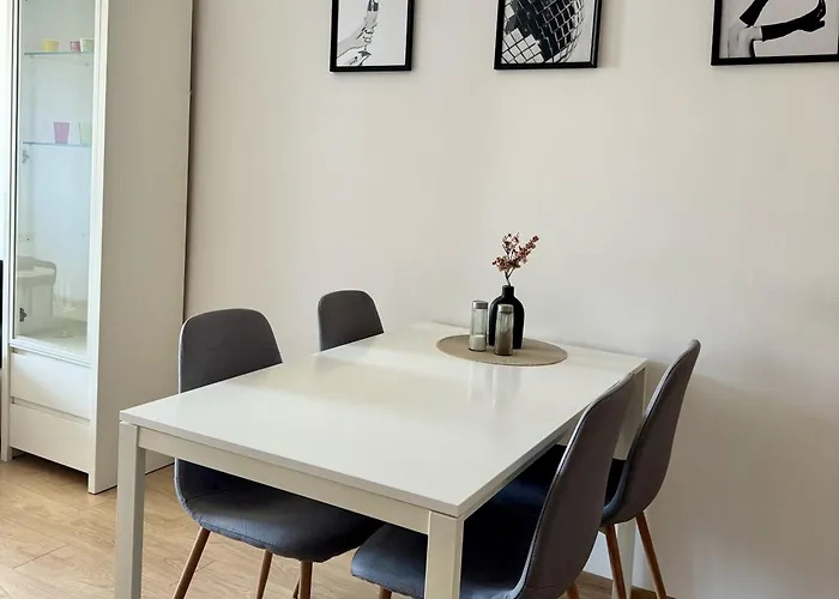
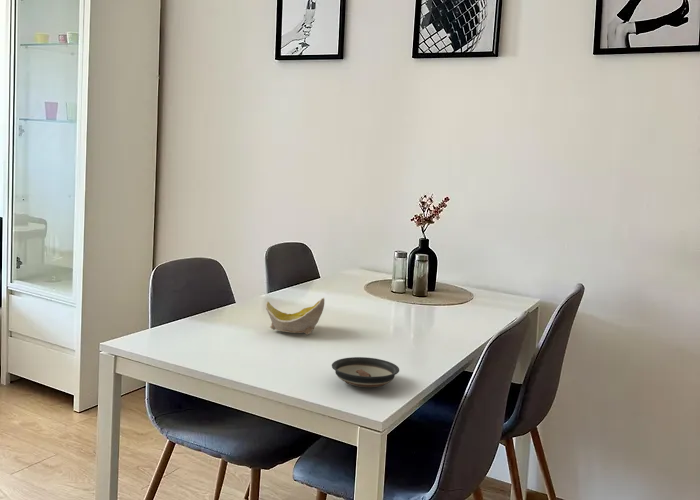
+ saucer [331,356,400,388]
+ bowl [264,297,325,336]
